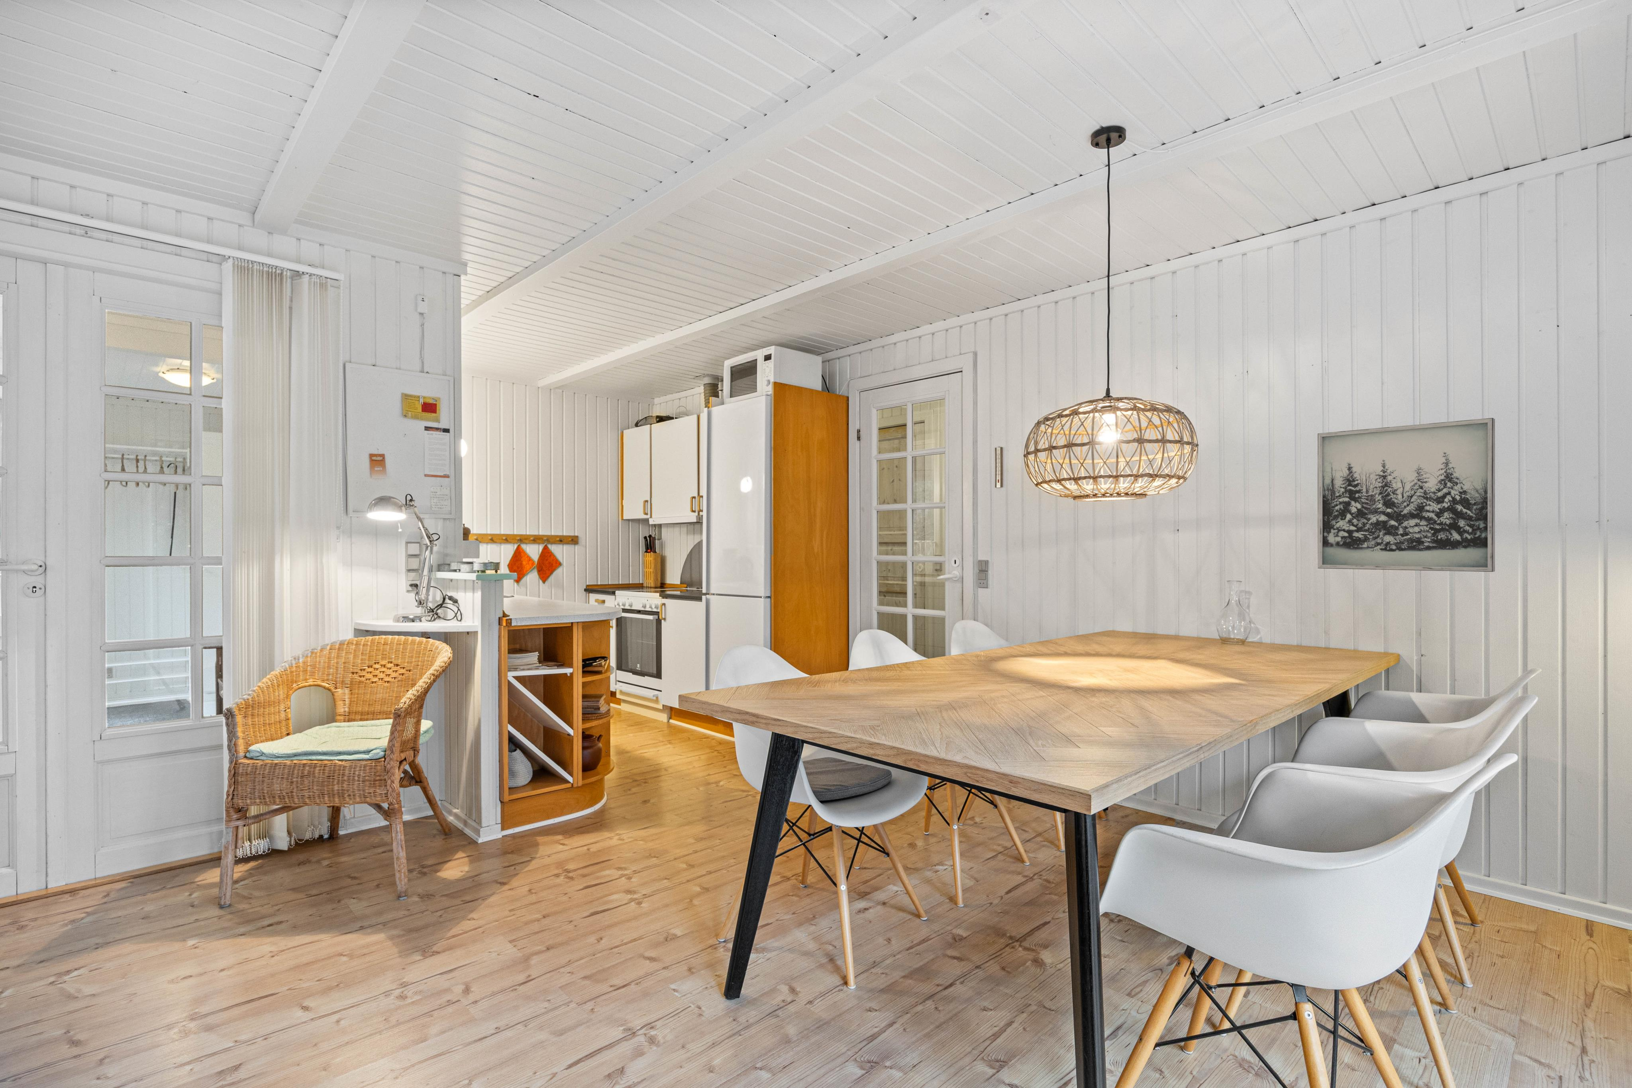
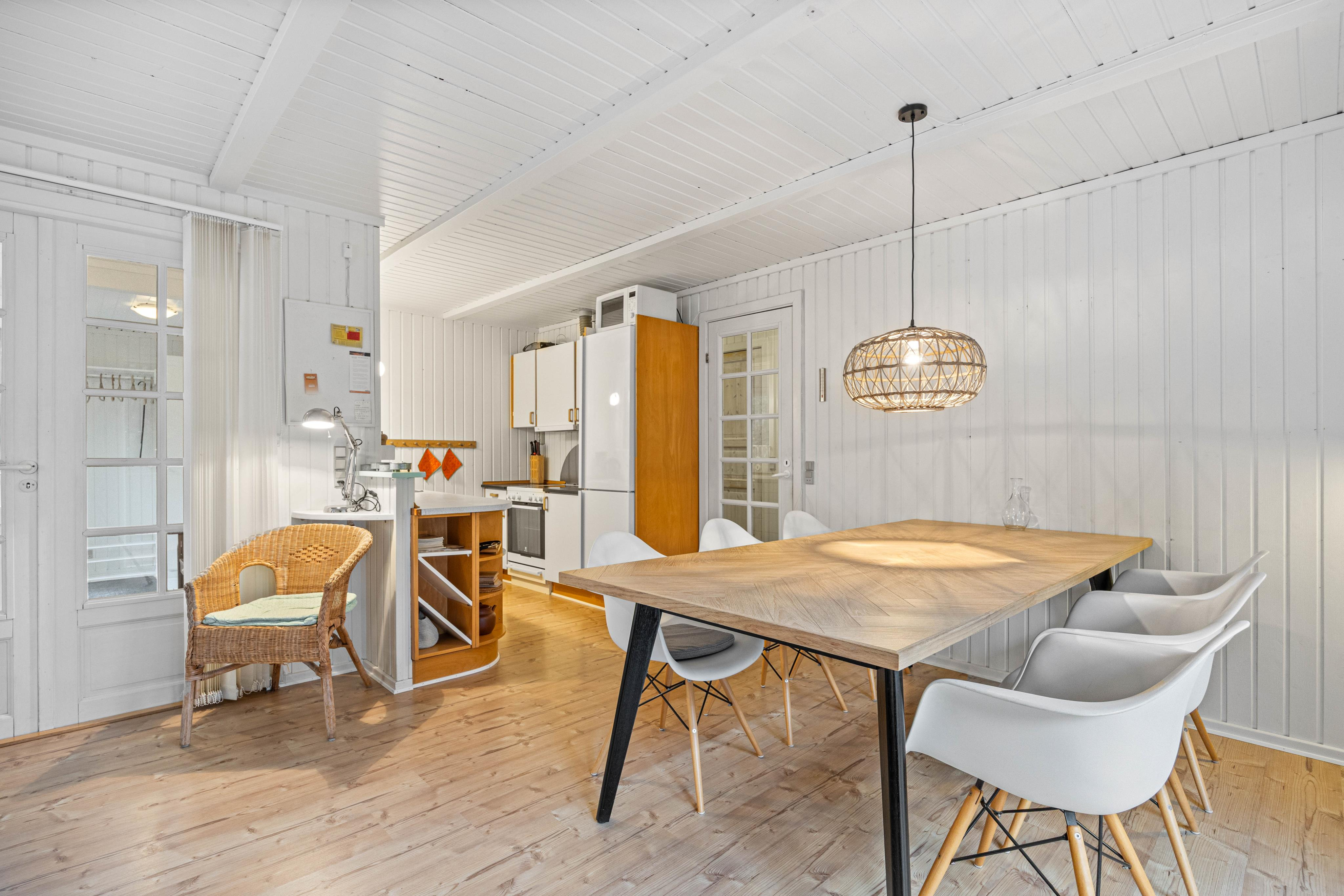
- wall art [1318,418,1495,572]
